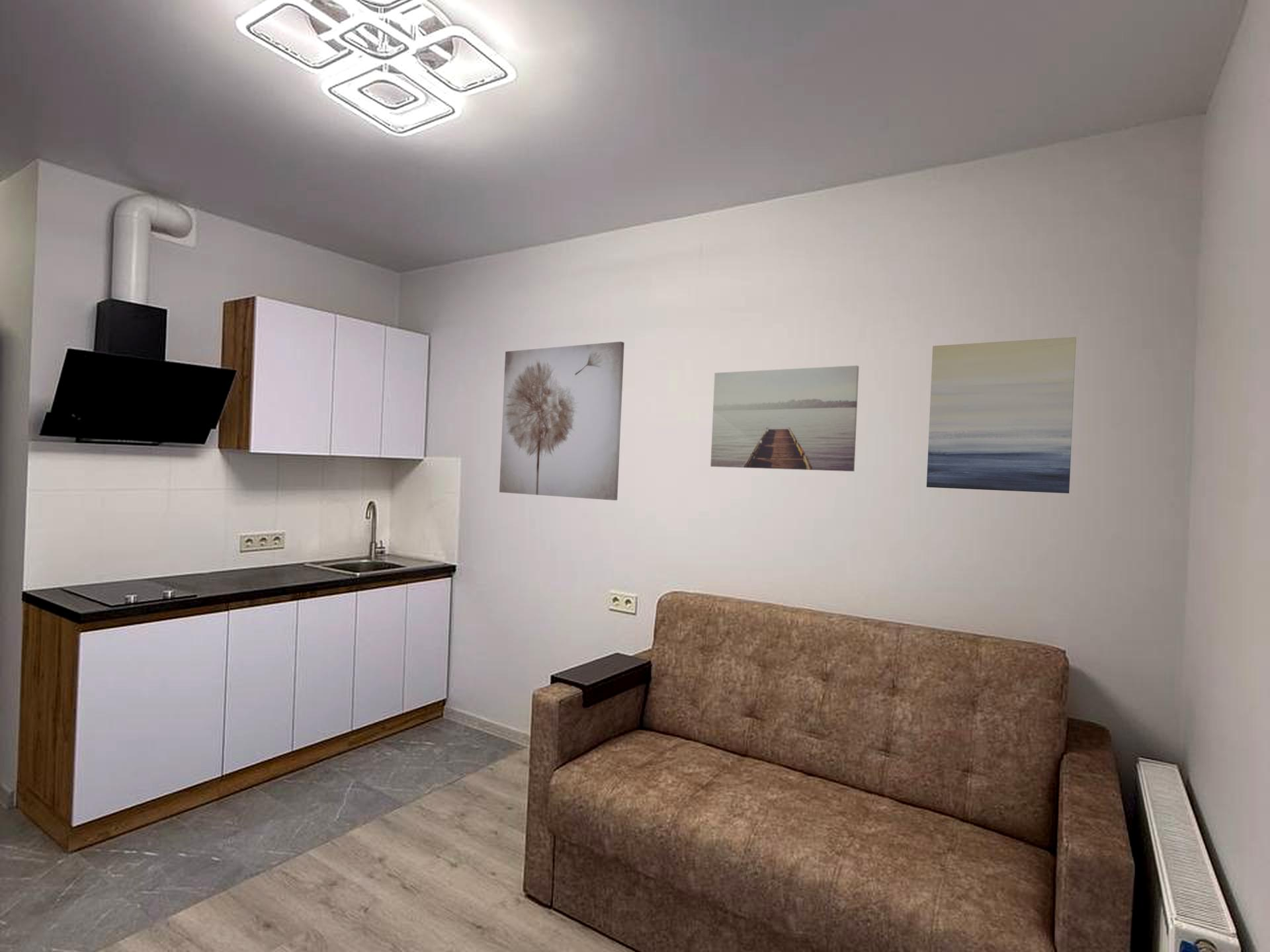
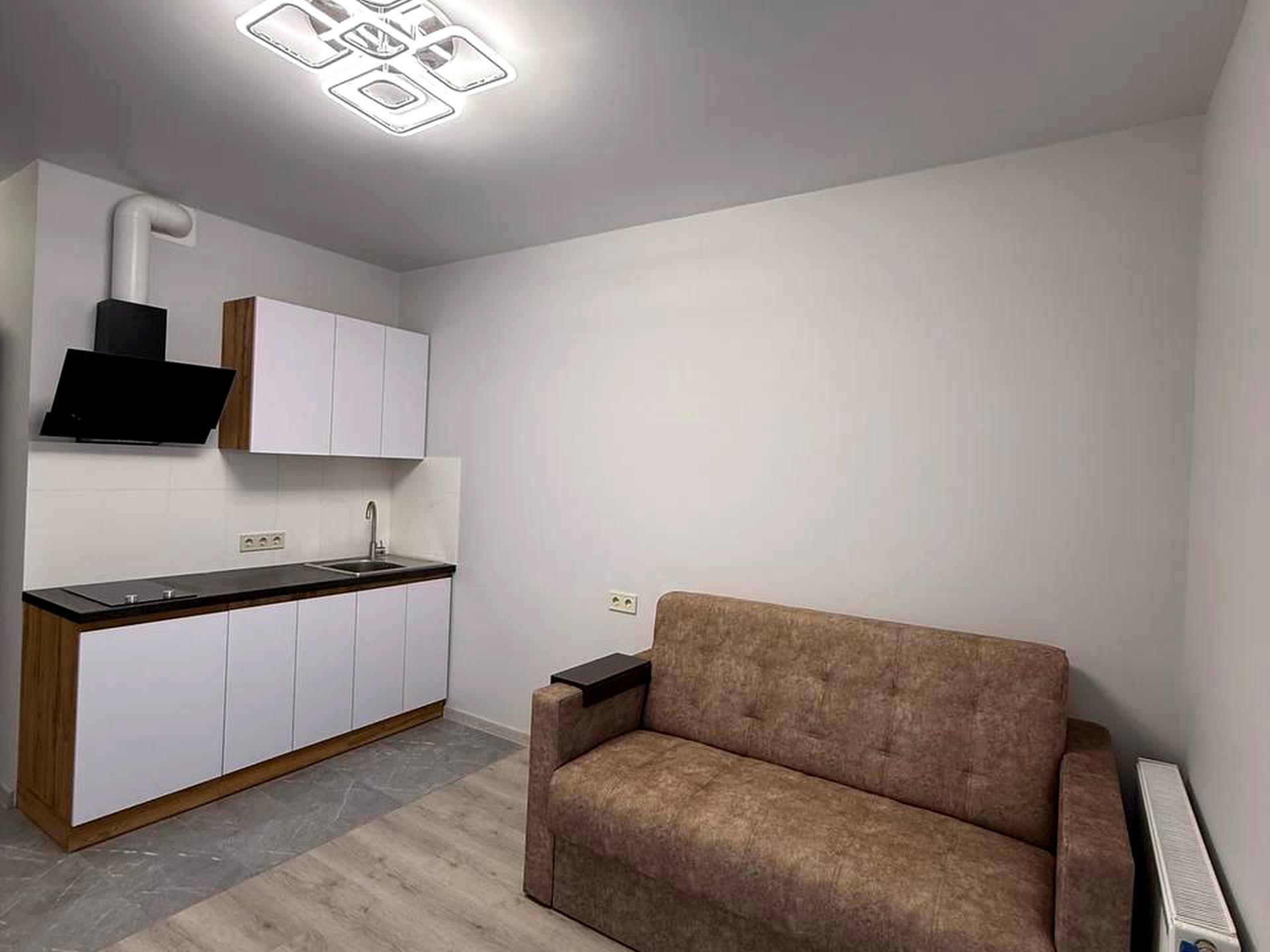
- wall art [710,365,859,472]
- wall art [499,341,625,501]
- wall art [926,337,1077,494]
